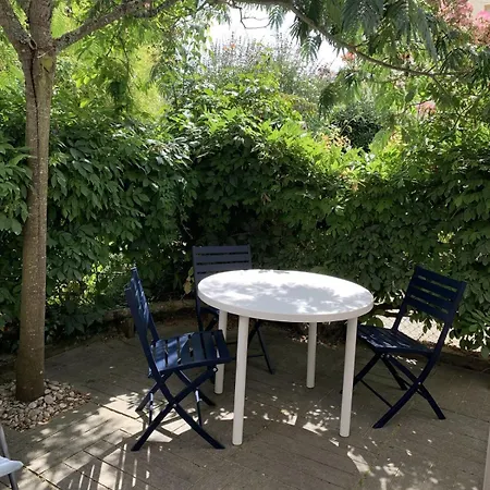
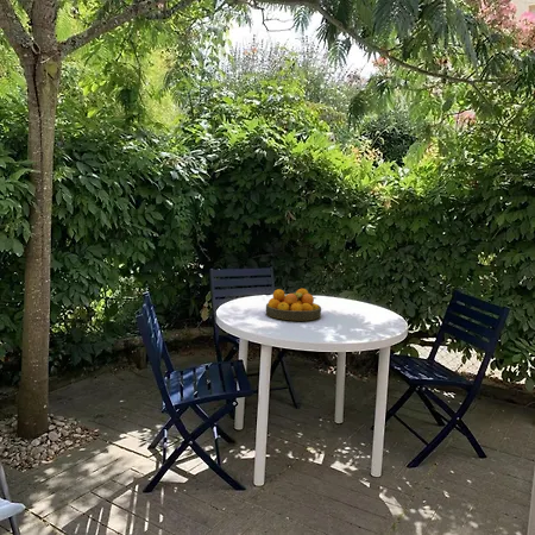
+ fruit bowl [265,288,322,322]
